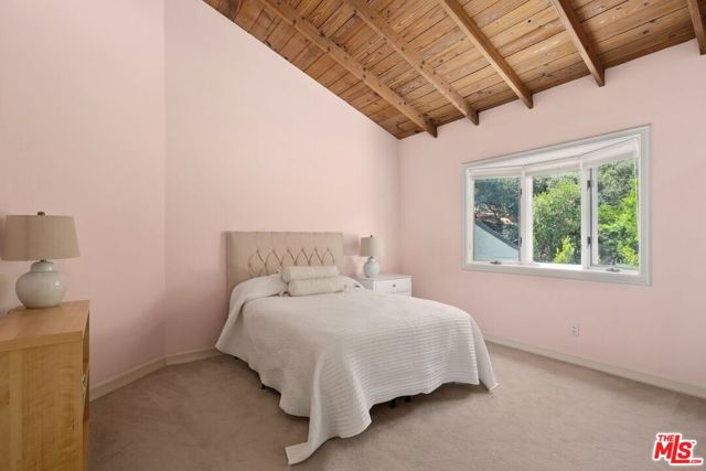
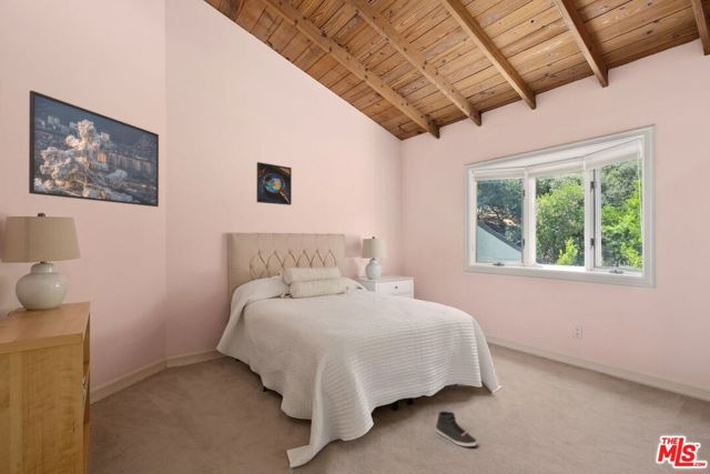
+ sneaker [435,411,478,447]
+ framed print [28,90,160,208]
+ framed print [255,161,293,206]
